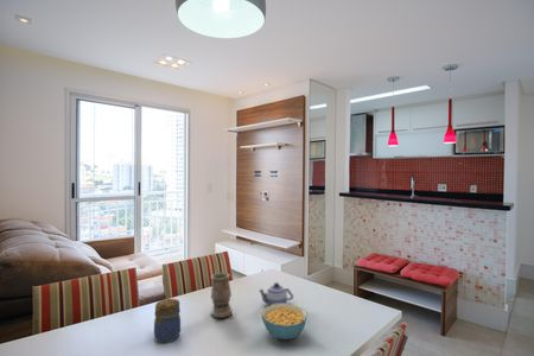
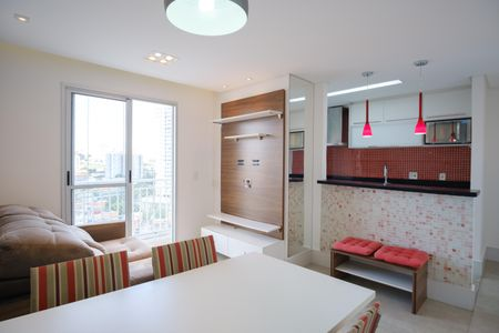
- vase [210,272,233,319]
- jar [153,298,182,344]
- teapot [258,281,294,306]
- cereal bowl [260,303,309,341]
